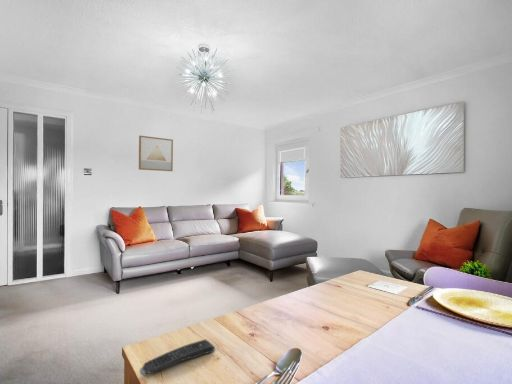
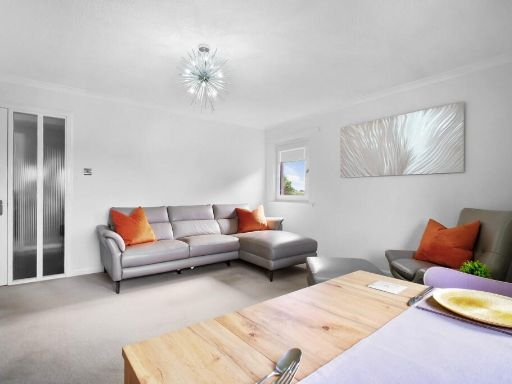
- remote control [138,339,216,377]
- wall art [138,135,174,172]
